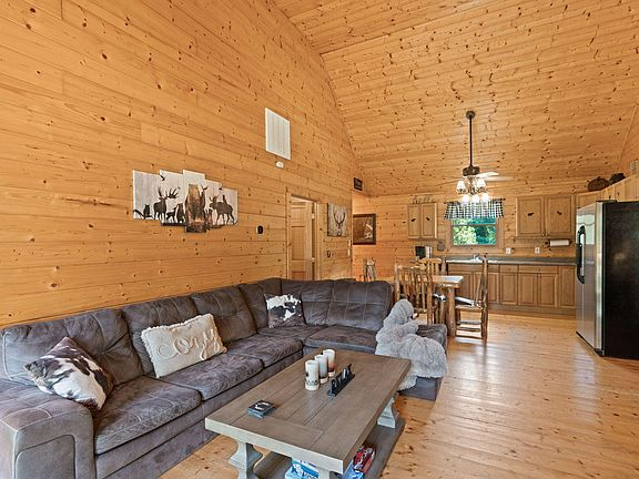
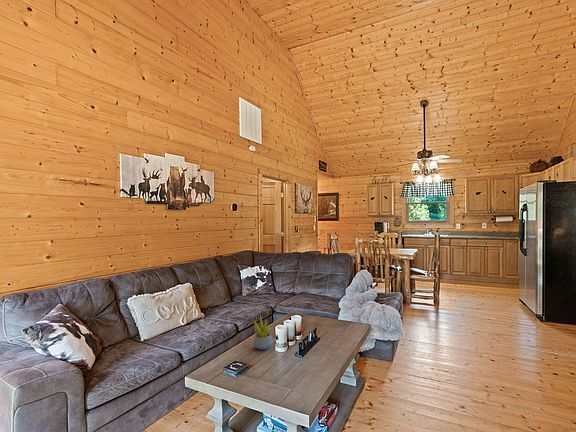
+ succulent plant [252,315,273,351]
